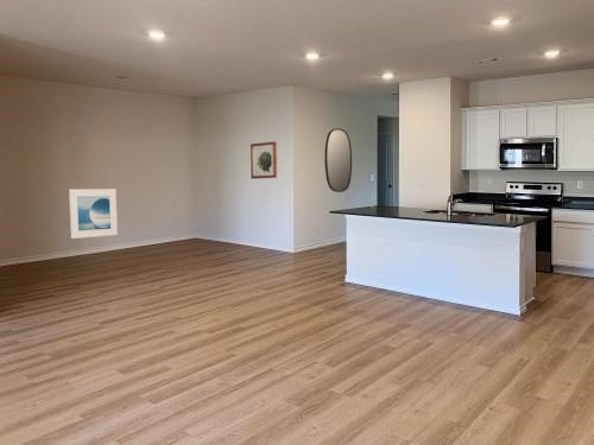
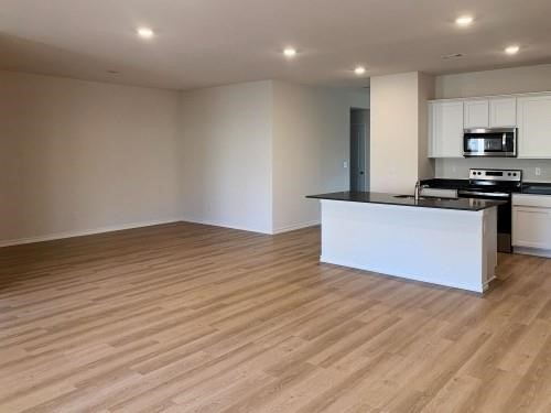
- wall art [249,140,278,179]
- home mirror [323,127,353,193]
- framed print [68,187,119,240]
